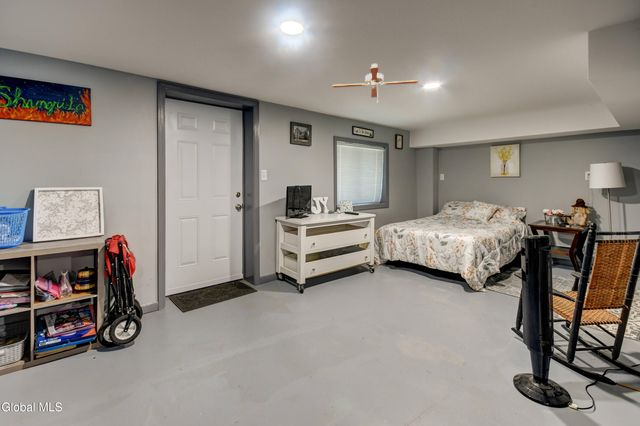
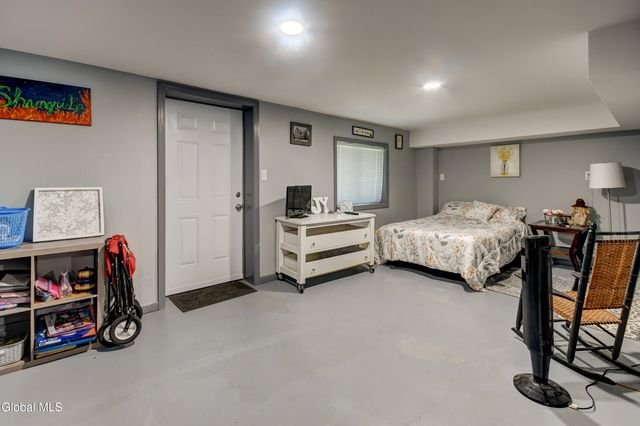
- ceiling fan [331,63,419,103]
